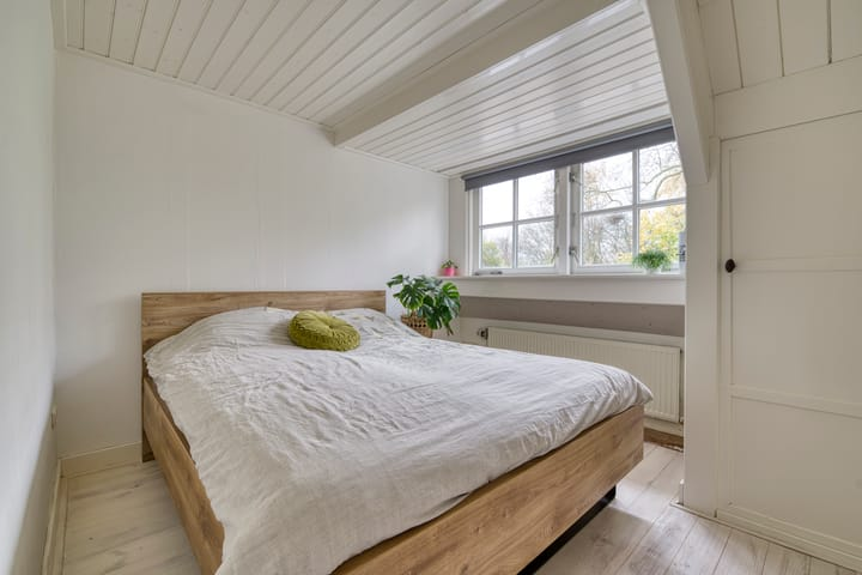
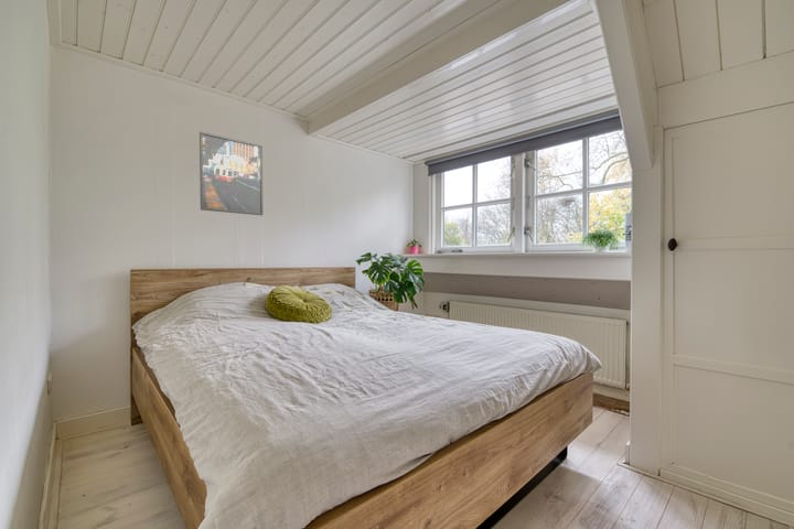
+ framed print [198,131,264,216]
